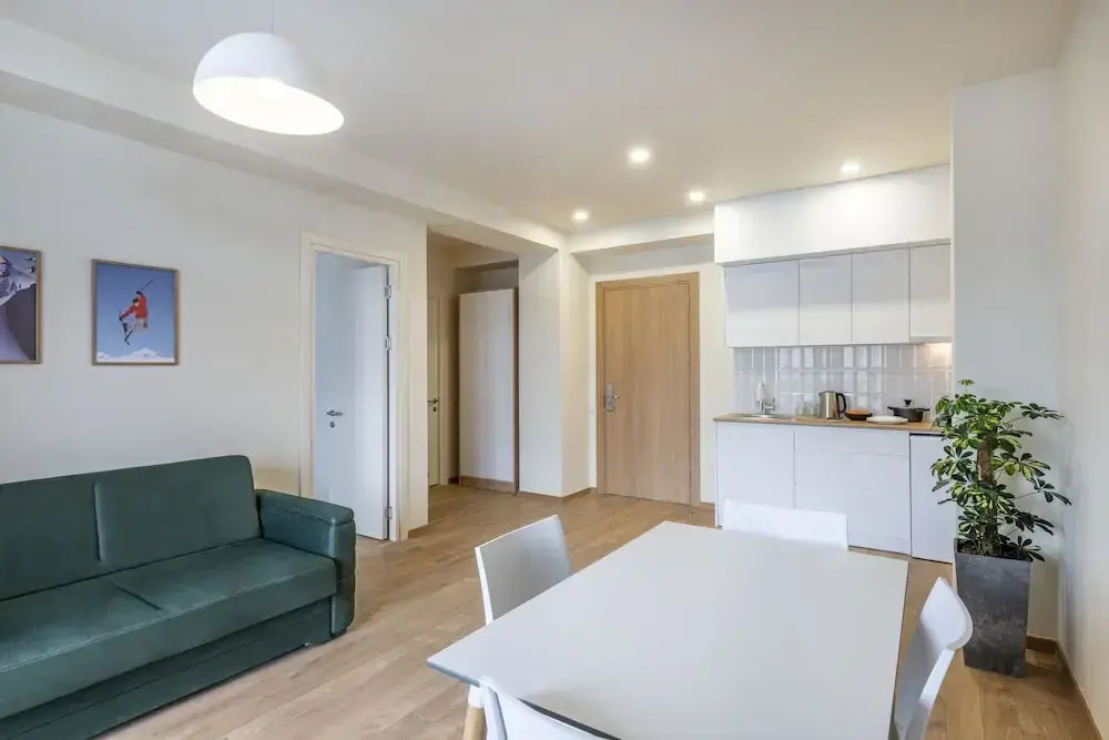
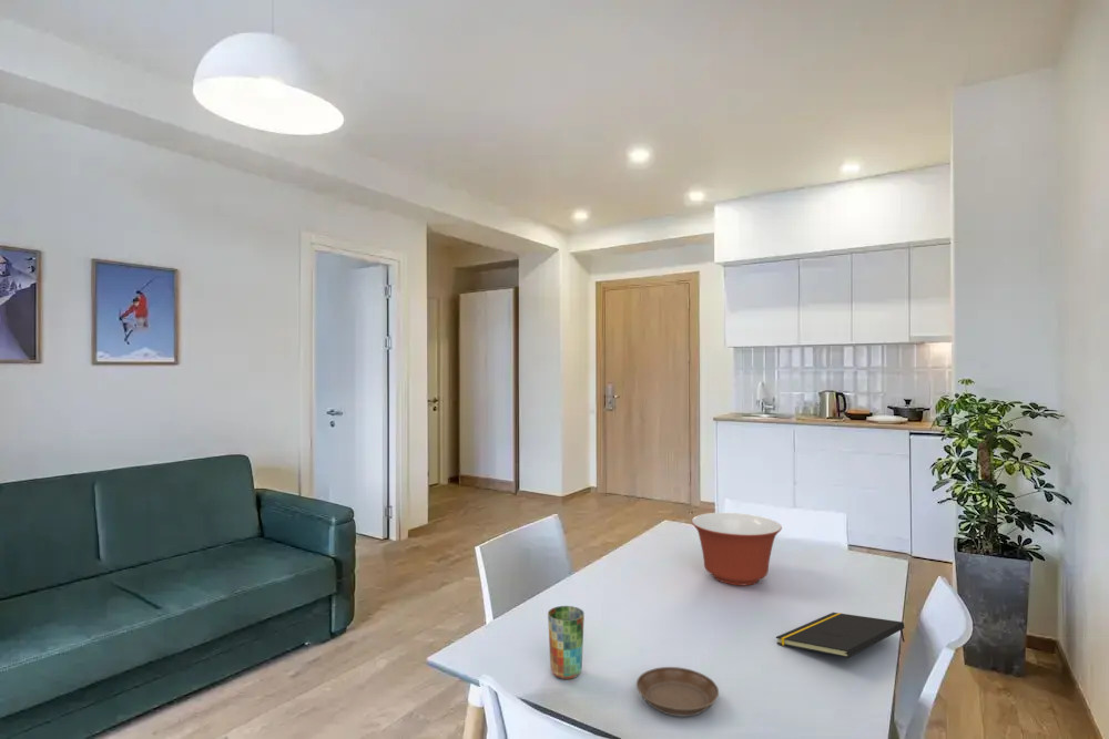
+ cup [547,605,586,680]
+ saucer [635,666,720,718]
+ mixing bowl [690,512,783,587]
+ notepad [775,612,906,659]
